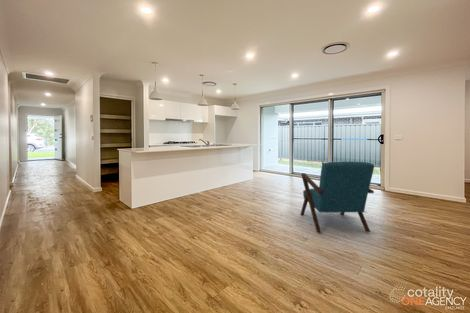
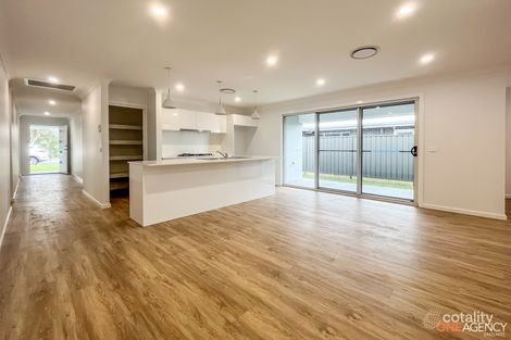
- armchair [300,161,375,233]
